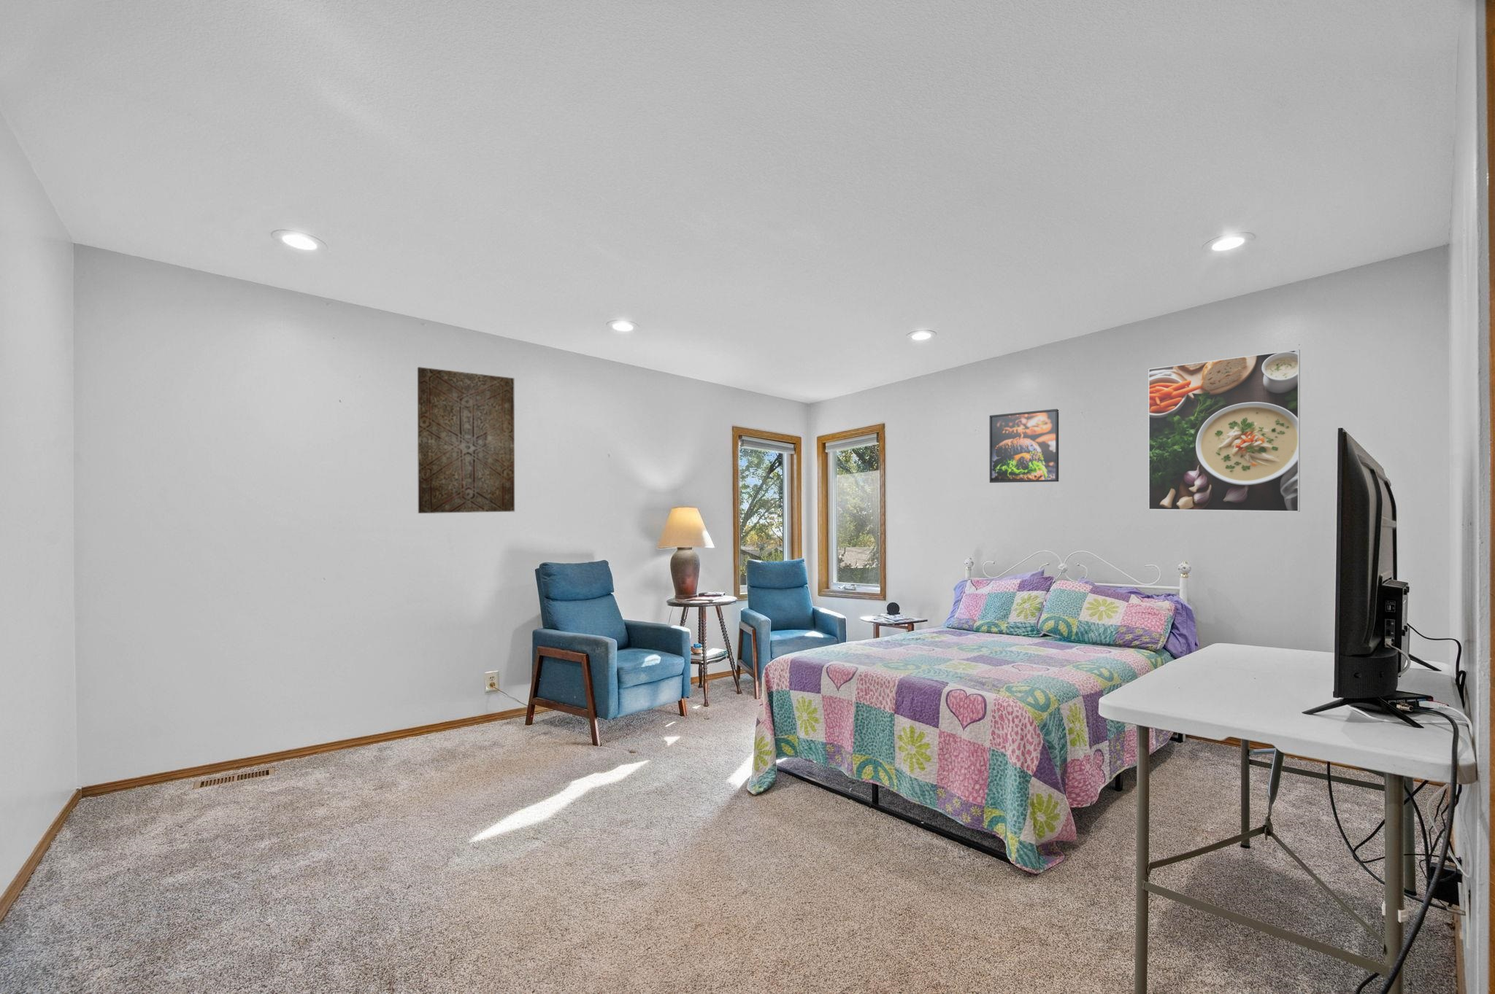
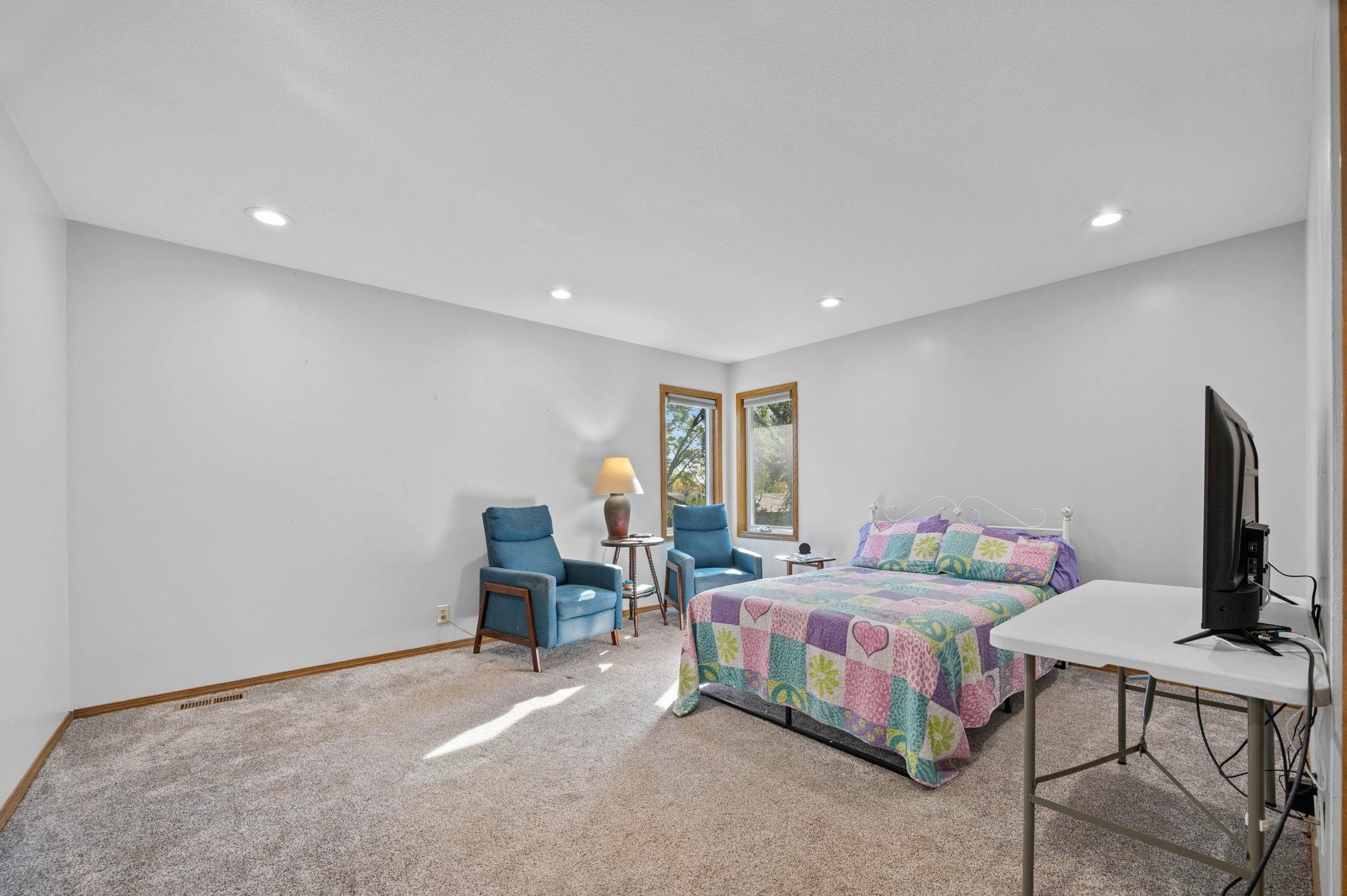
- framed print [989,408,1059,484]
- wall art [417,366,515,514]
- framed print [1148,348,1301,513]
